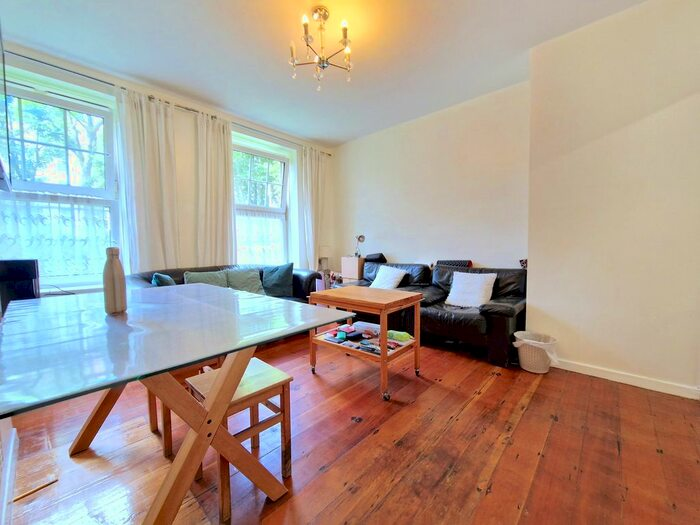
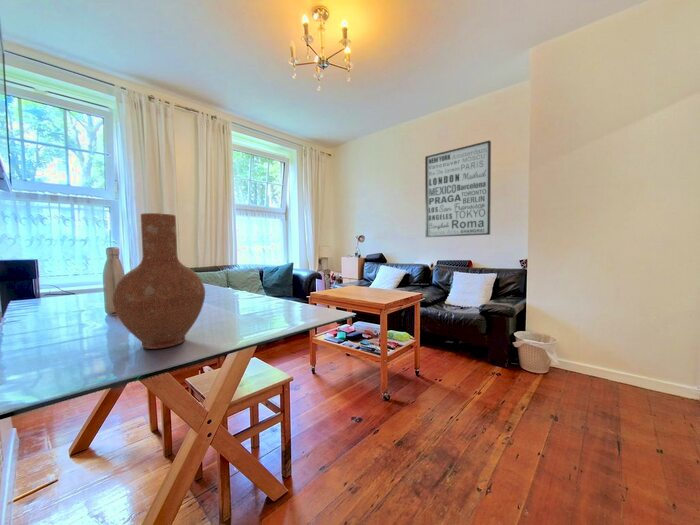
+ vase [111,212,206,350]
+ wall art [424,139,492,238]
